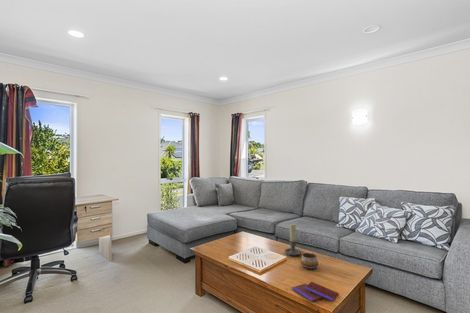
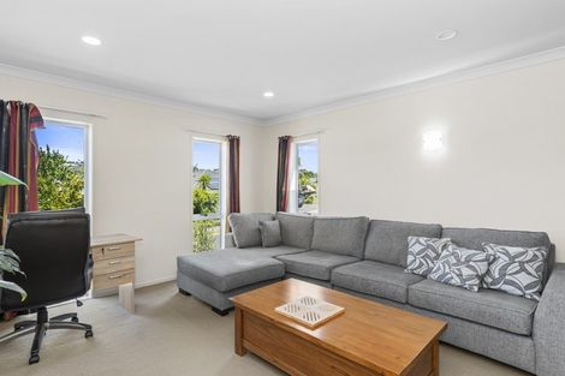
- decorative bowl [300,252,319,270]
- book [291,281,339,302]
- candle holder [284,223,304,257]
